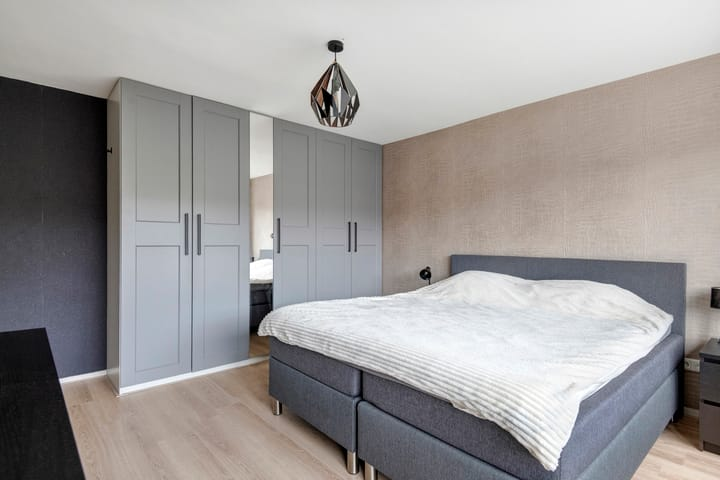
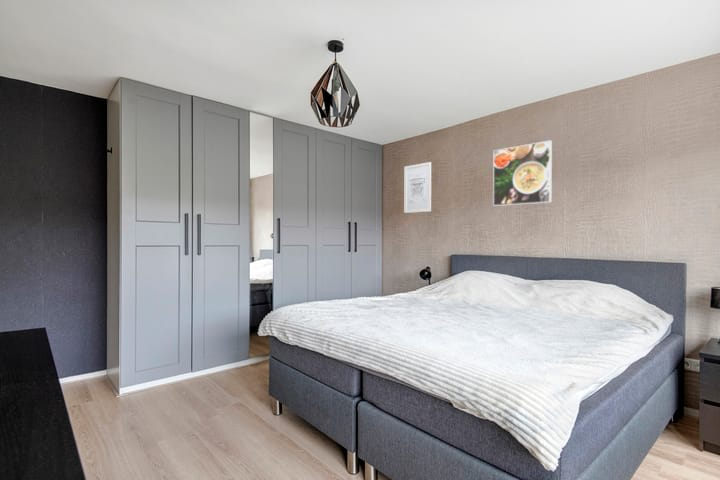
+ wall art [403,161,432,214]
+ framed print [492,139,553,207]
